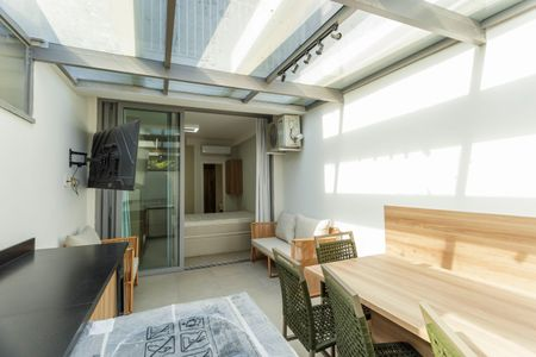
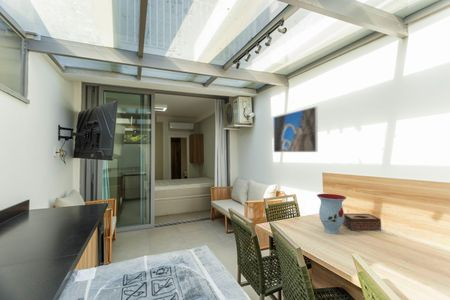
+ vase [316,193,347,235]
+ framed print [273,106,319,153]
+ tissue box [342,213,382,232]
